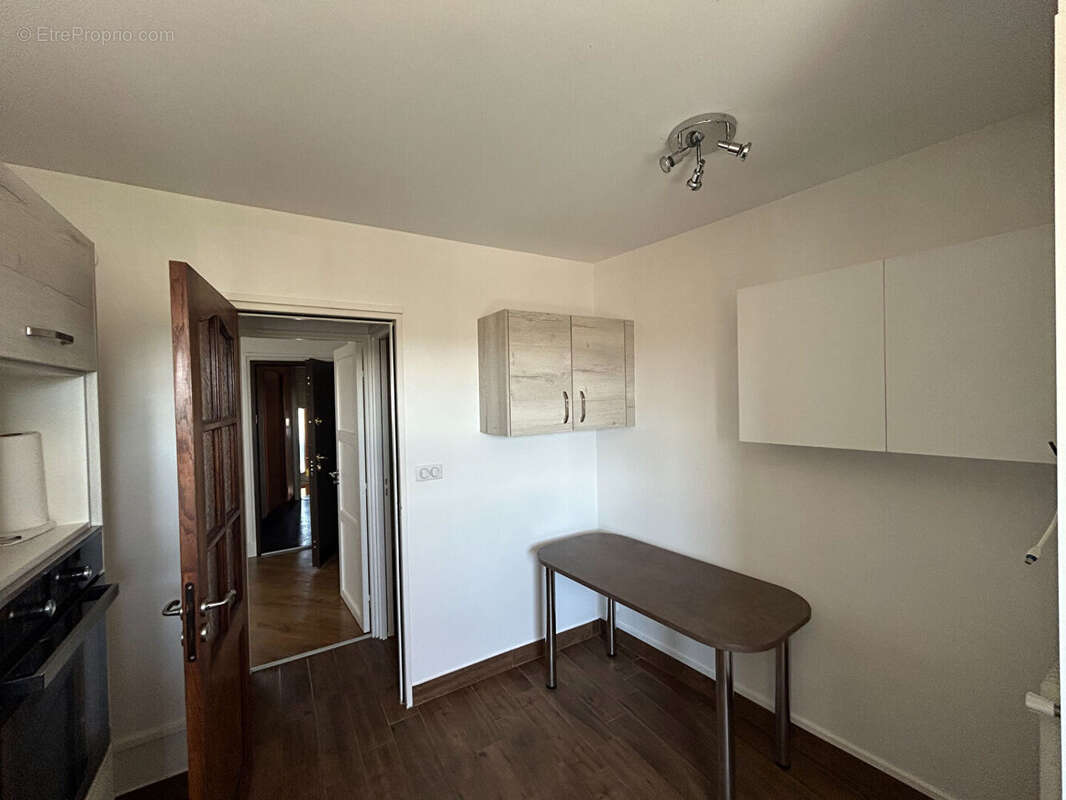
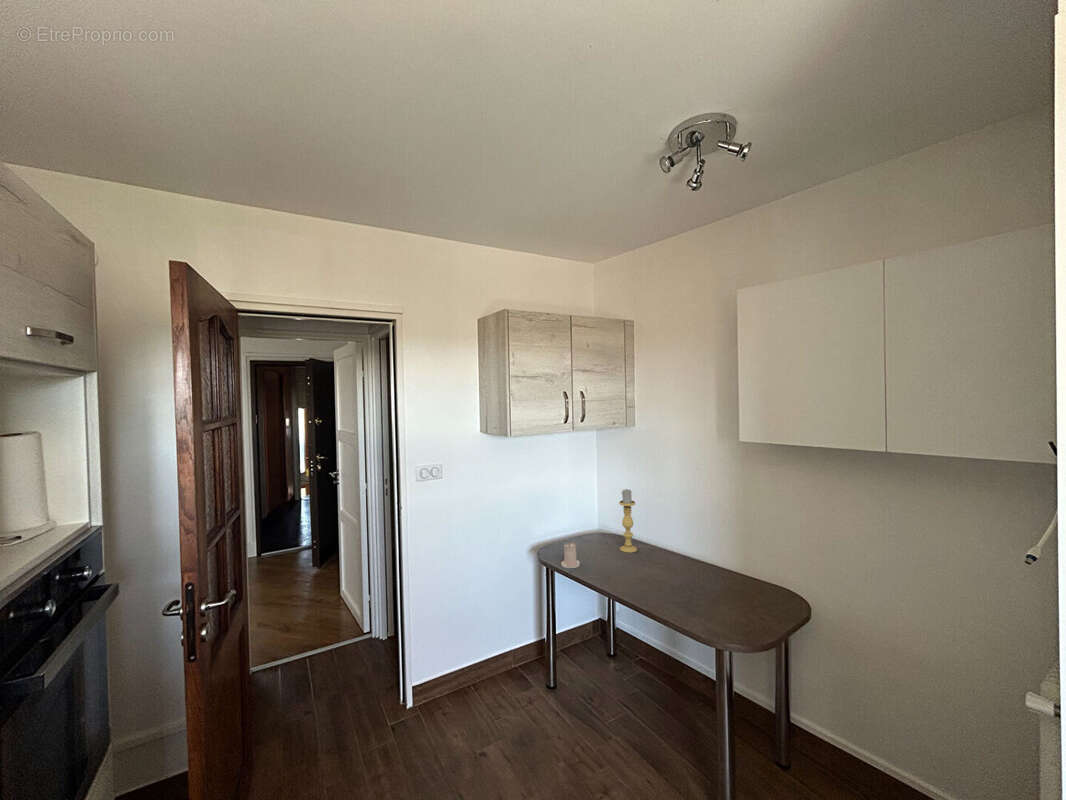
+ candle holder [618,488,638,554]
+ candle [560,542,580,569]
